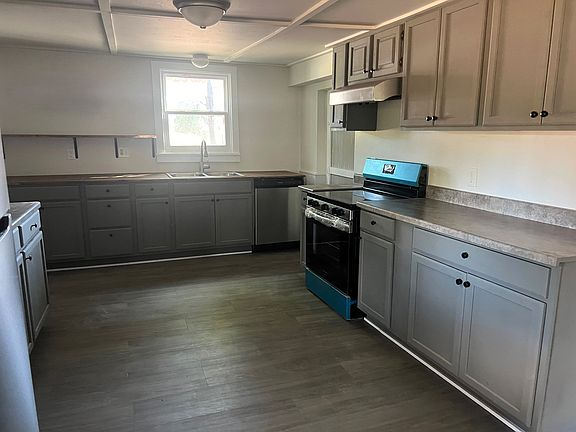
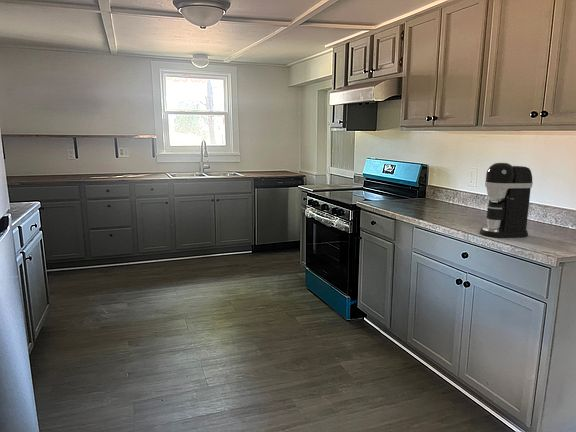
+ coffee maker [479,161,534,239]
